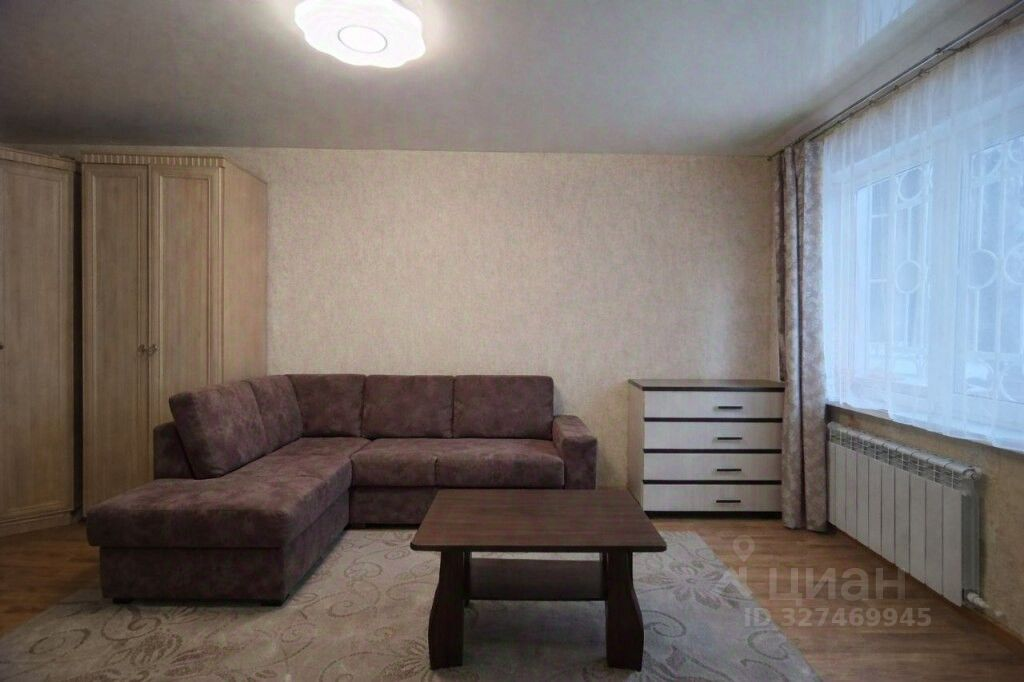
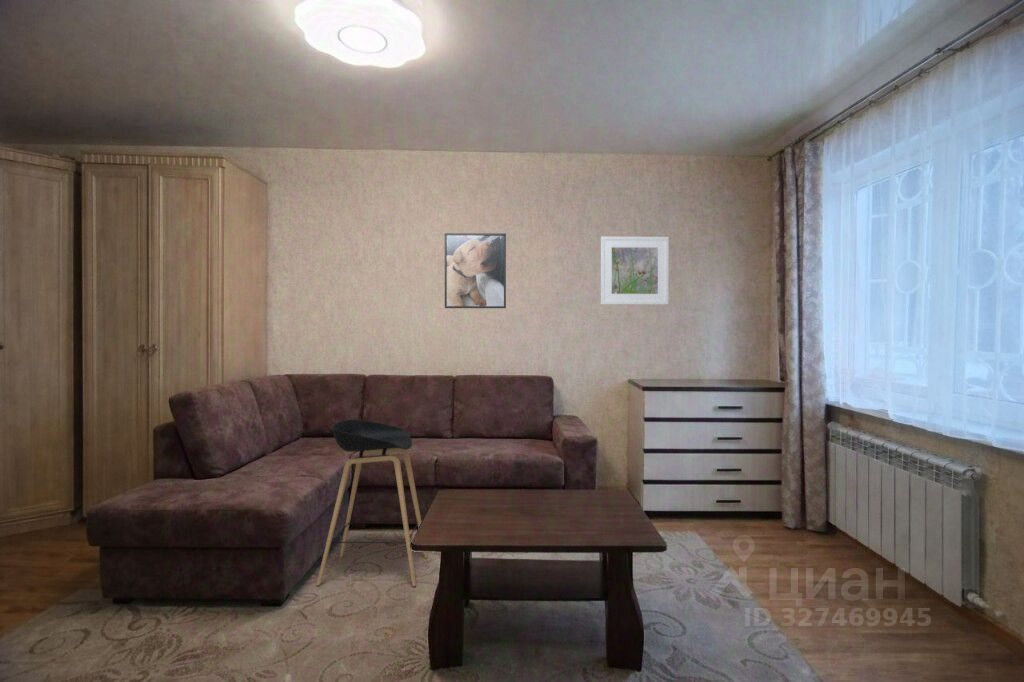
+ stool [316,419,429,587]
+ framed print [600,236,670,306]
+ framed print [444,232,507,309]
